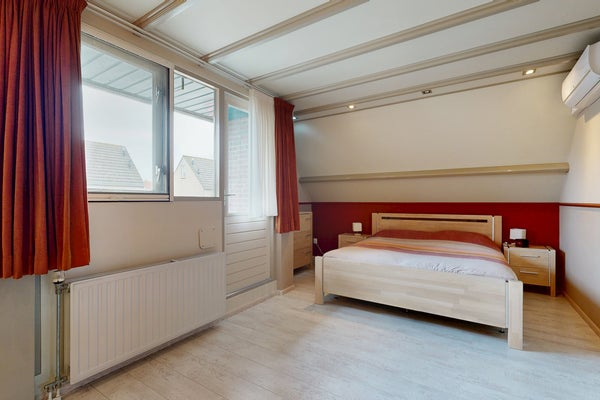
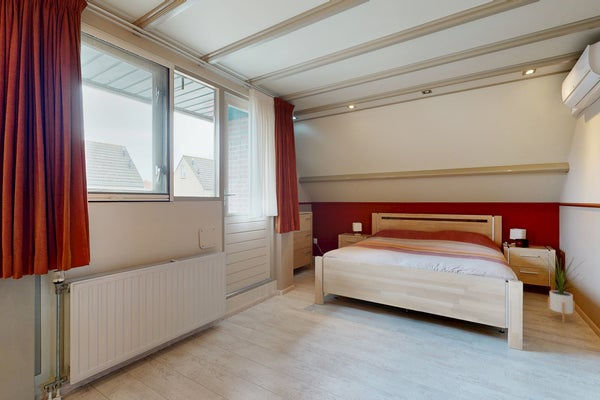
+ house plant [538,249,586,323]
